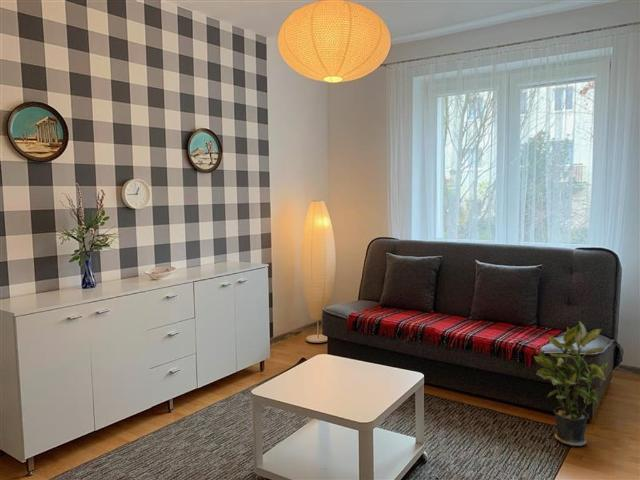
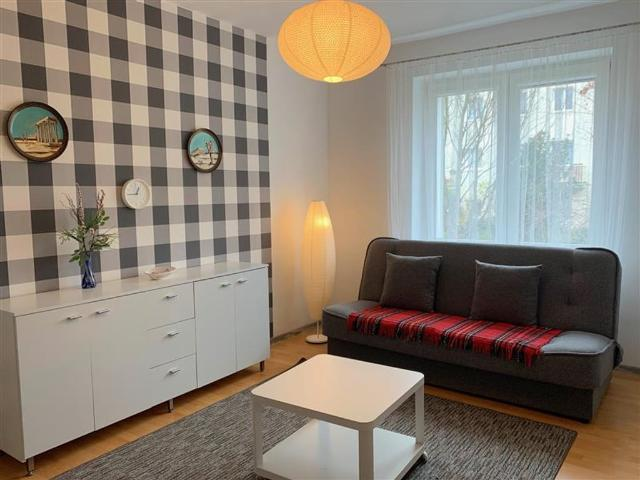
- potted plant [533,320,609,447]
